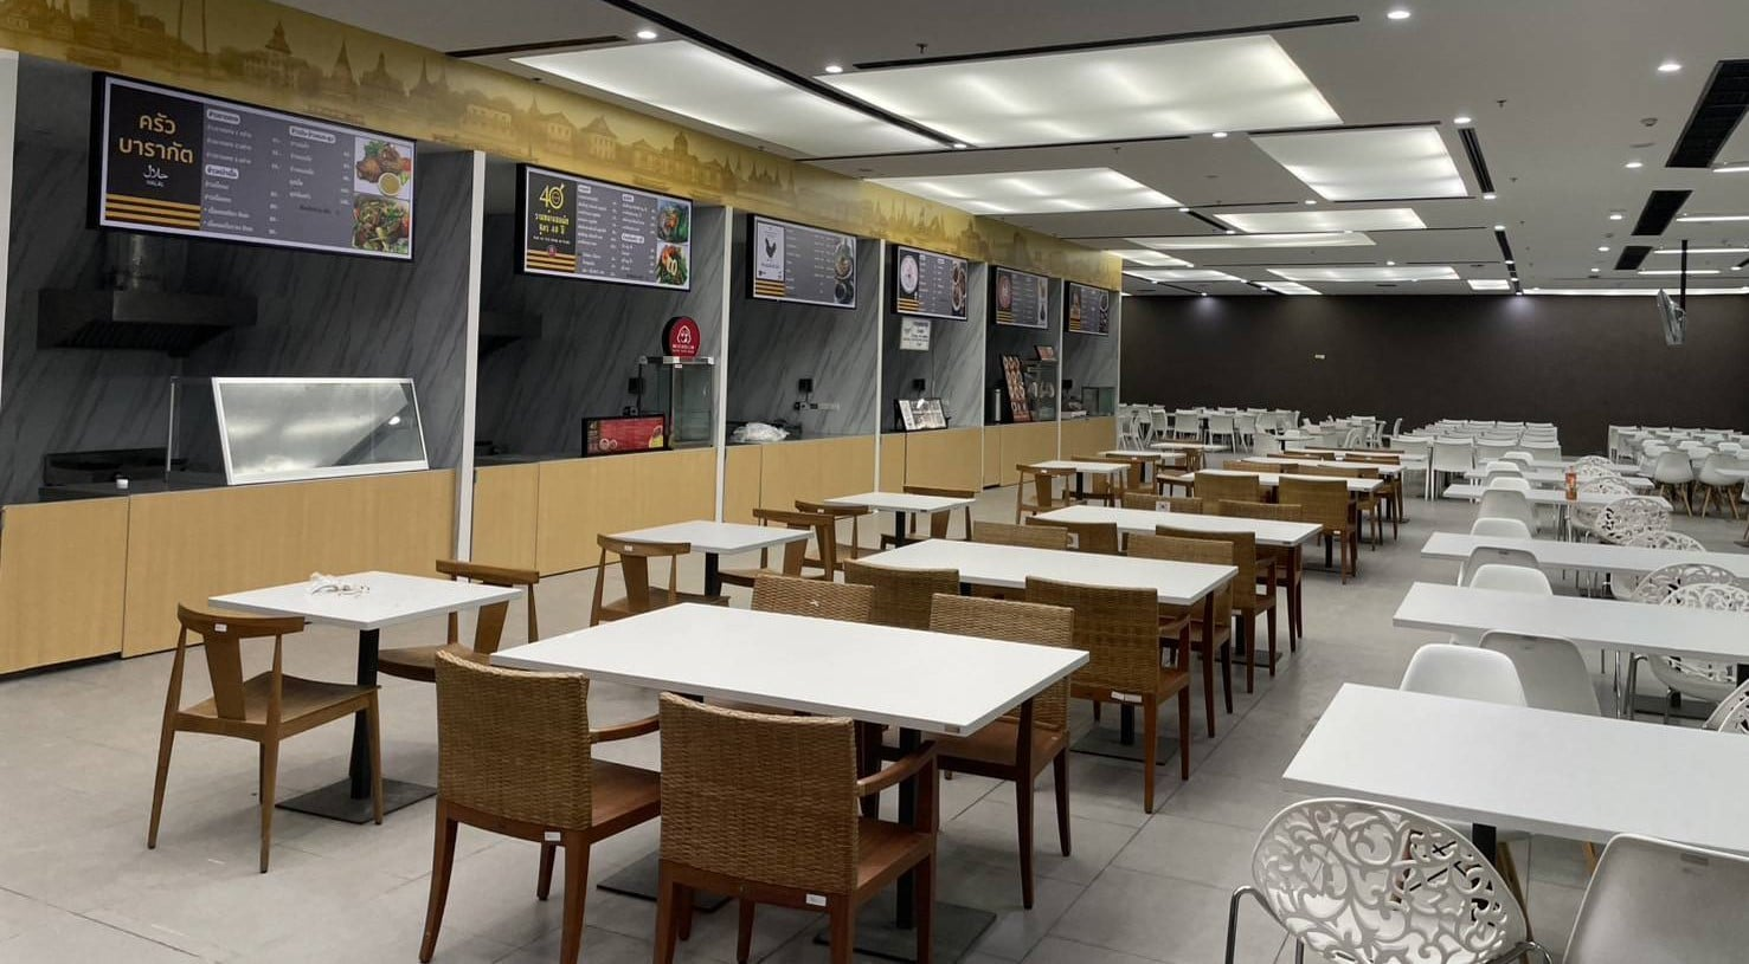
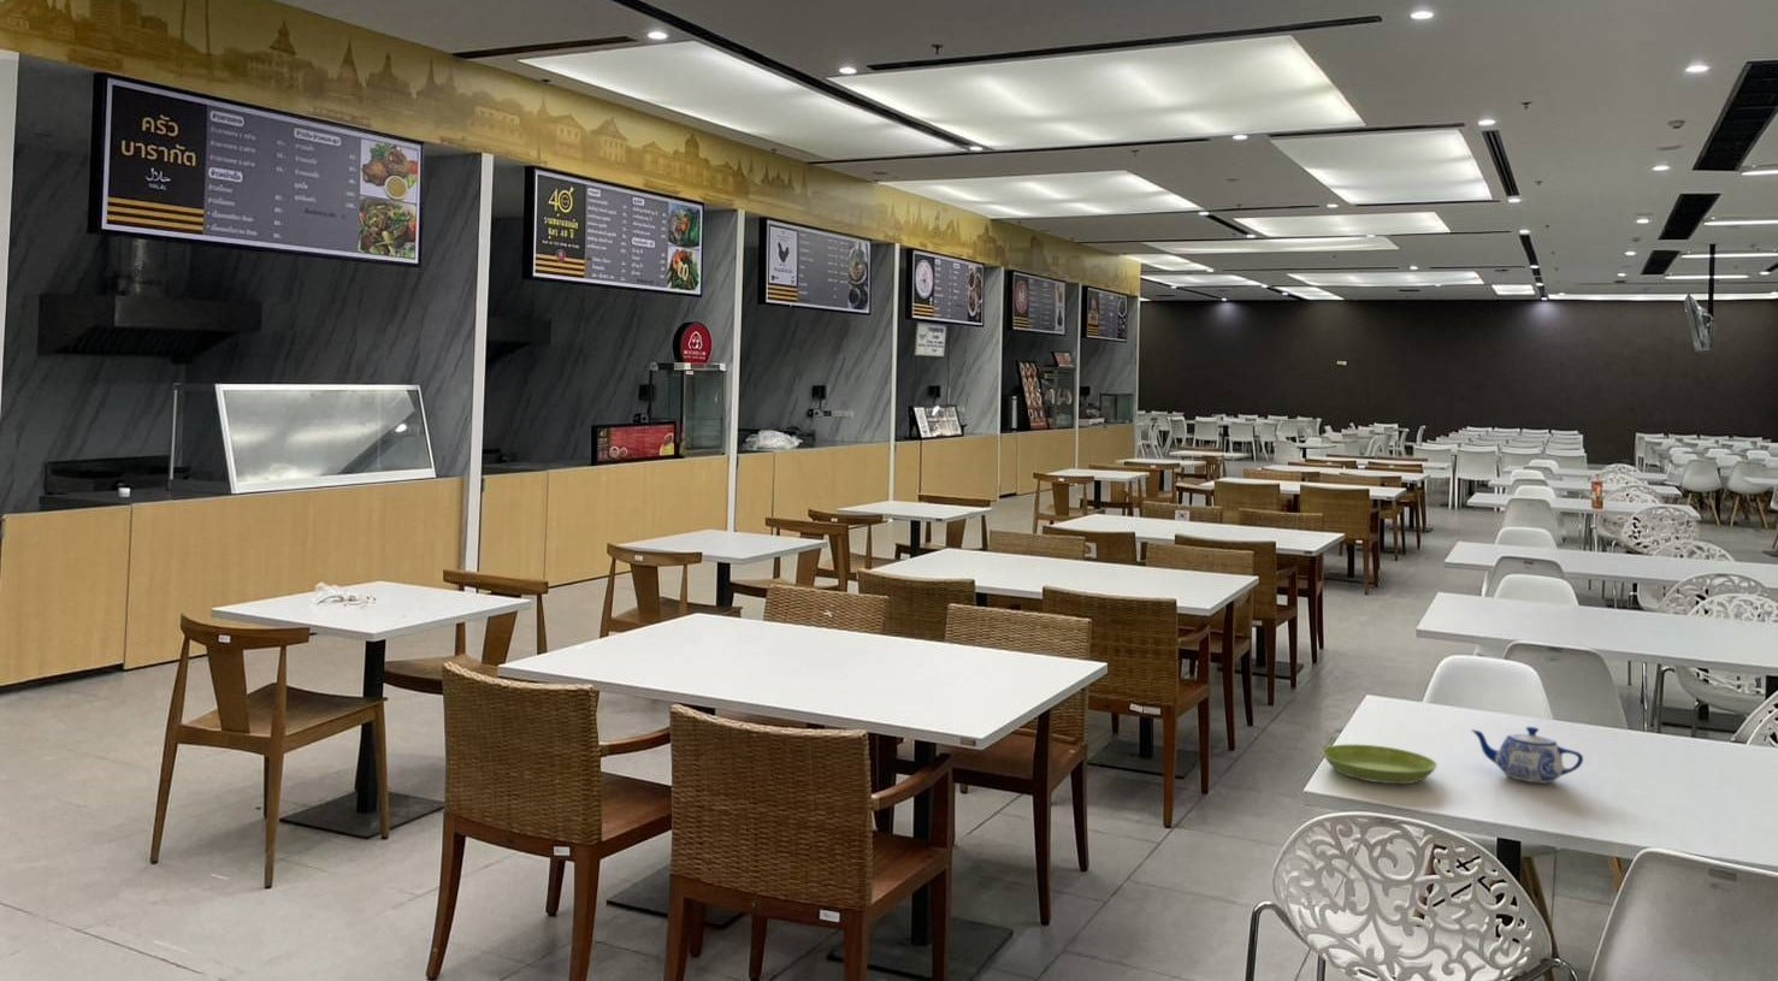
+ saucer [1320,744,1439,785]
+ teapot [1470,726,1585,784]
